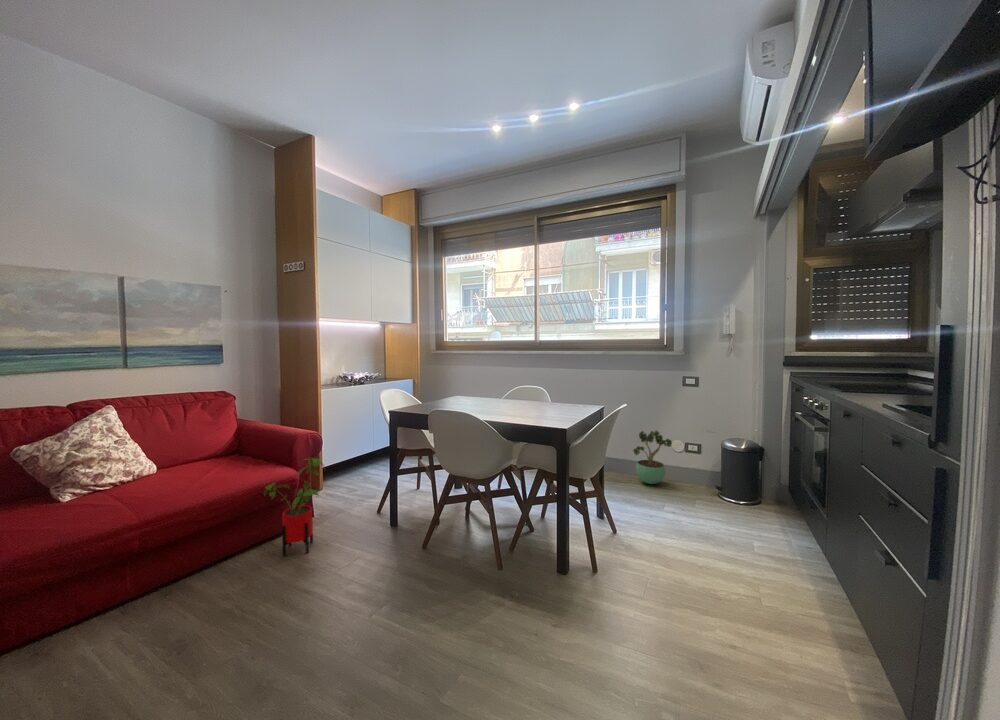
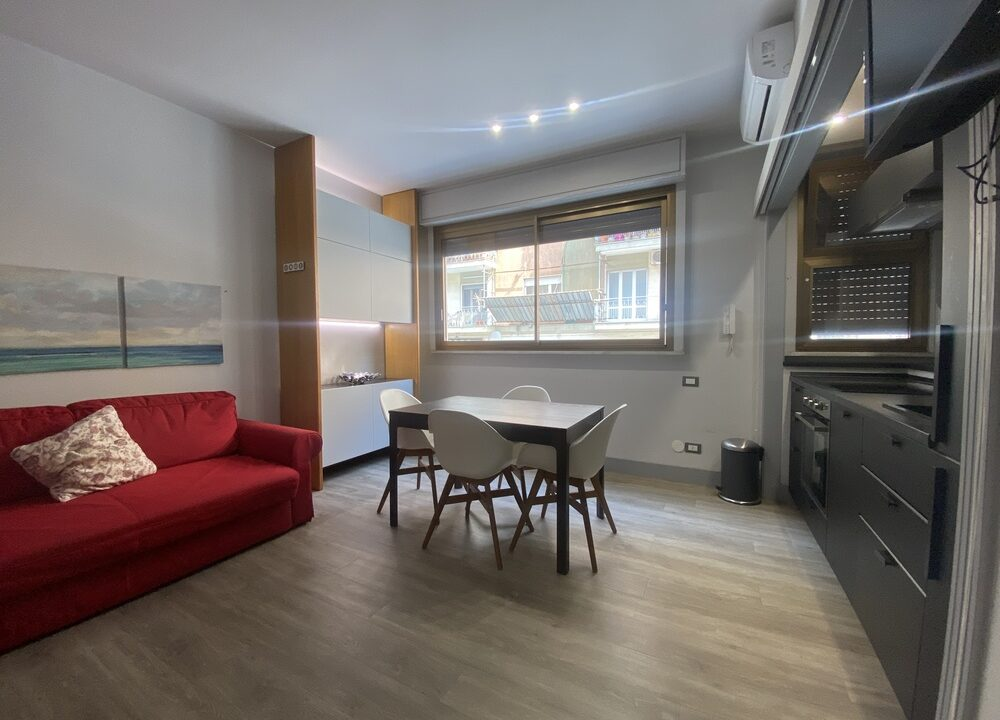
- potted plant [632,430,673,485]
- house plant [263,457,326,557]
